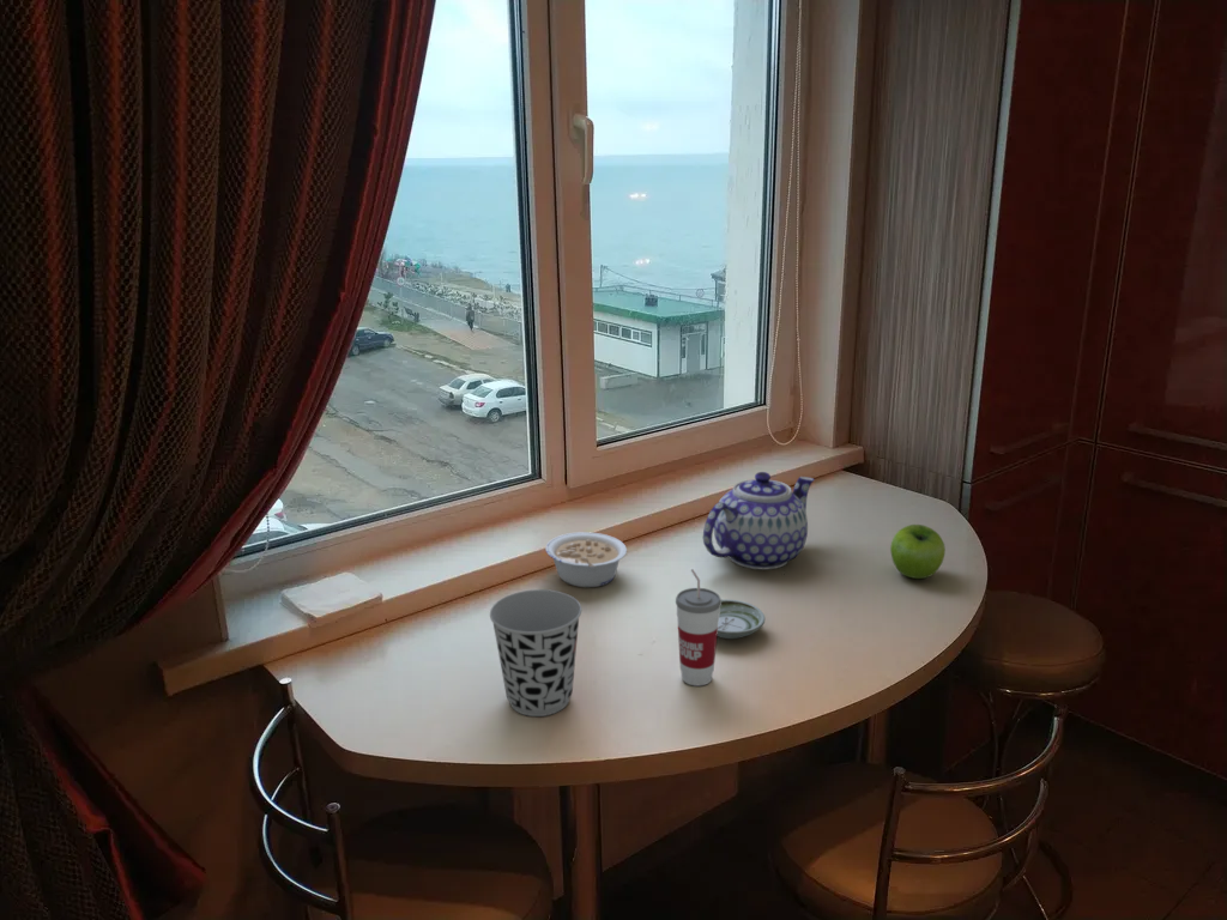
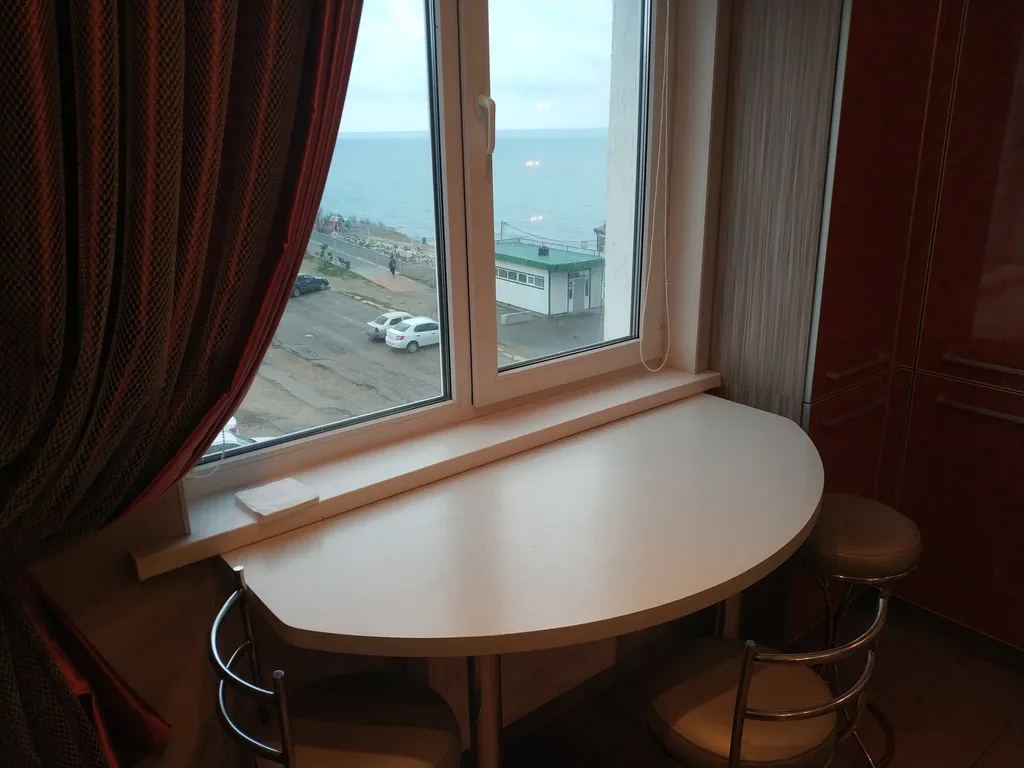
- fruit [889,523,947,580]
- saucer [717,599,766,640]
- cup [675,568,723,686]
- legume [544,531,628,588]
- cup [489,588,582,718]
- teapot [702,471,816,571]
